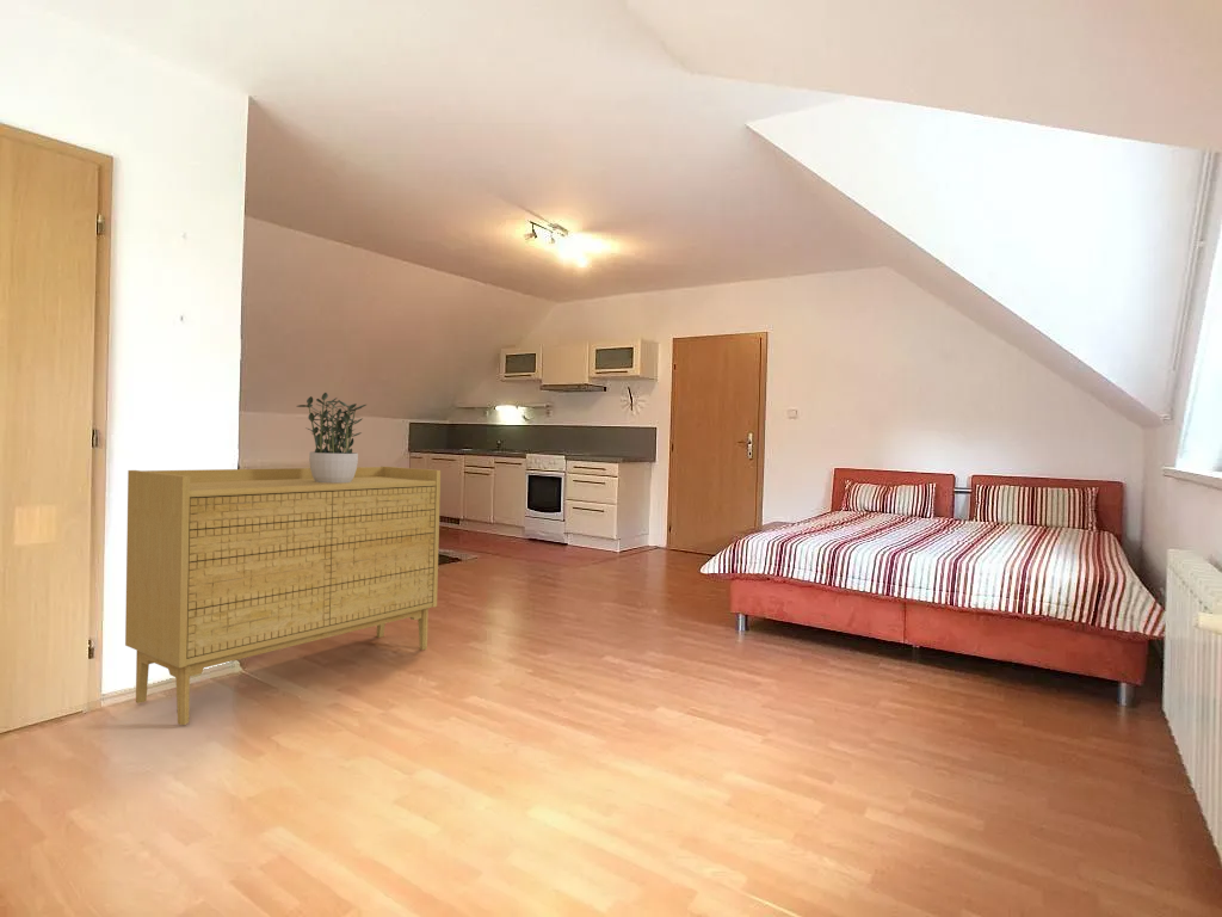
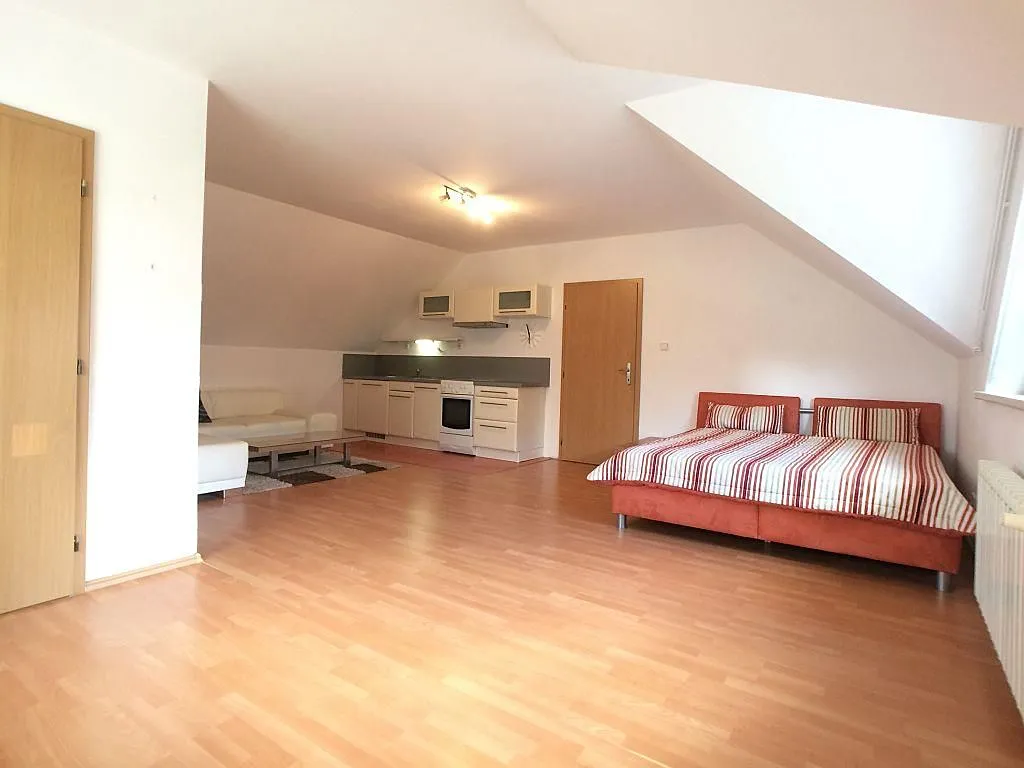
- sideboard [124,466,442,726]
- potted plant [296,392,368,482]
